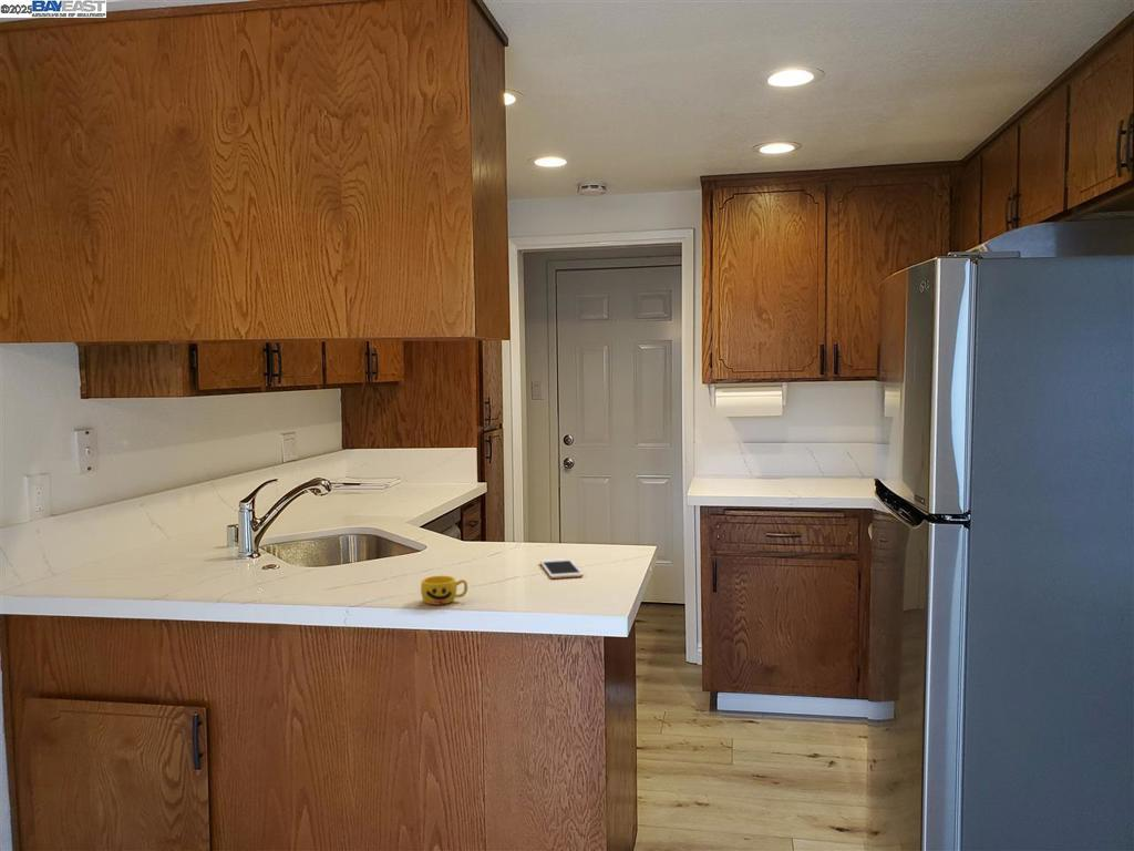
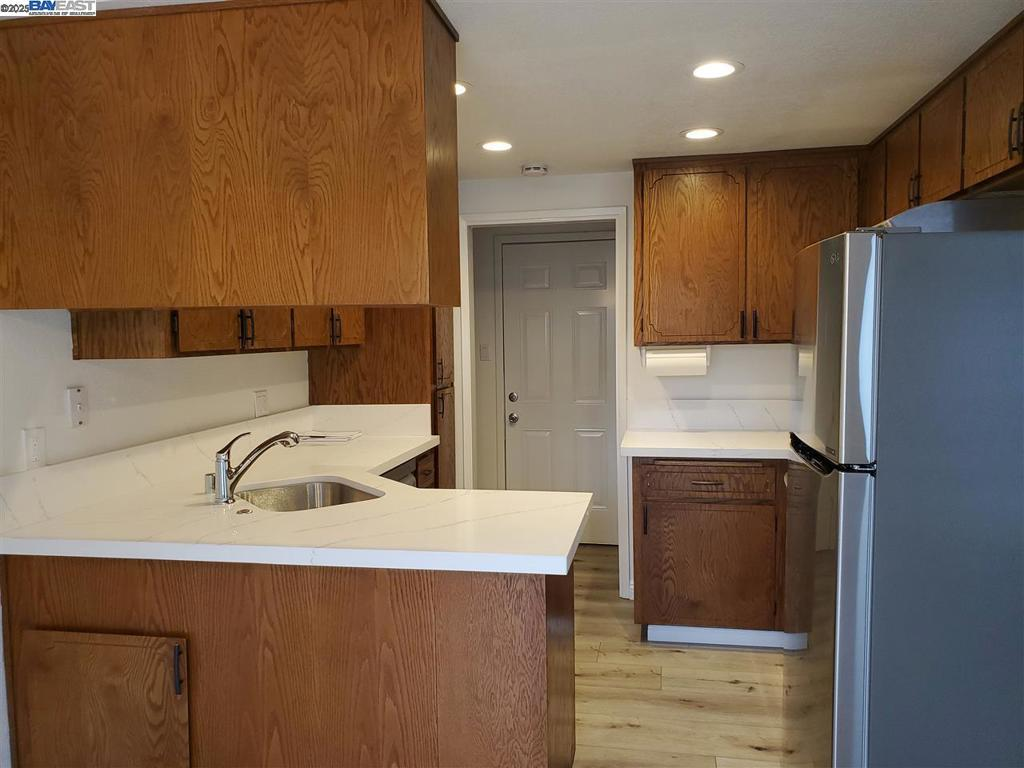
- cup [420,575,468,606]
- cell phone [539,557,585,580]
